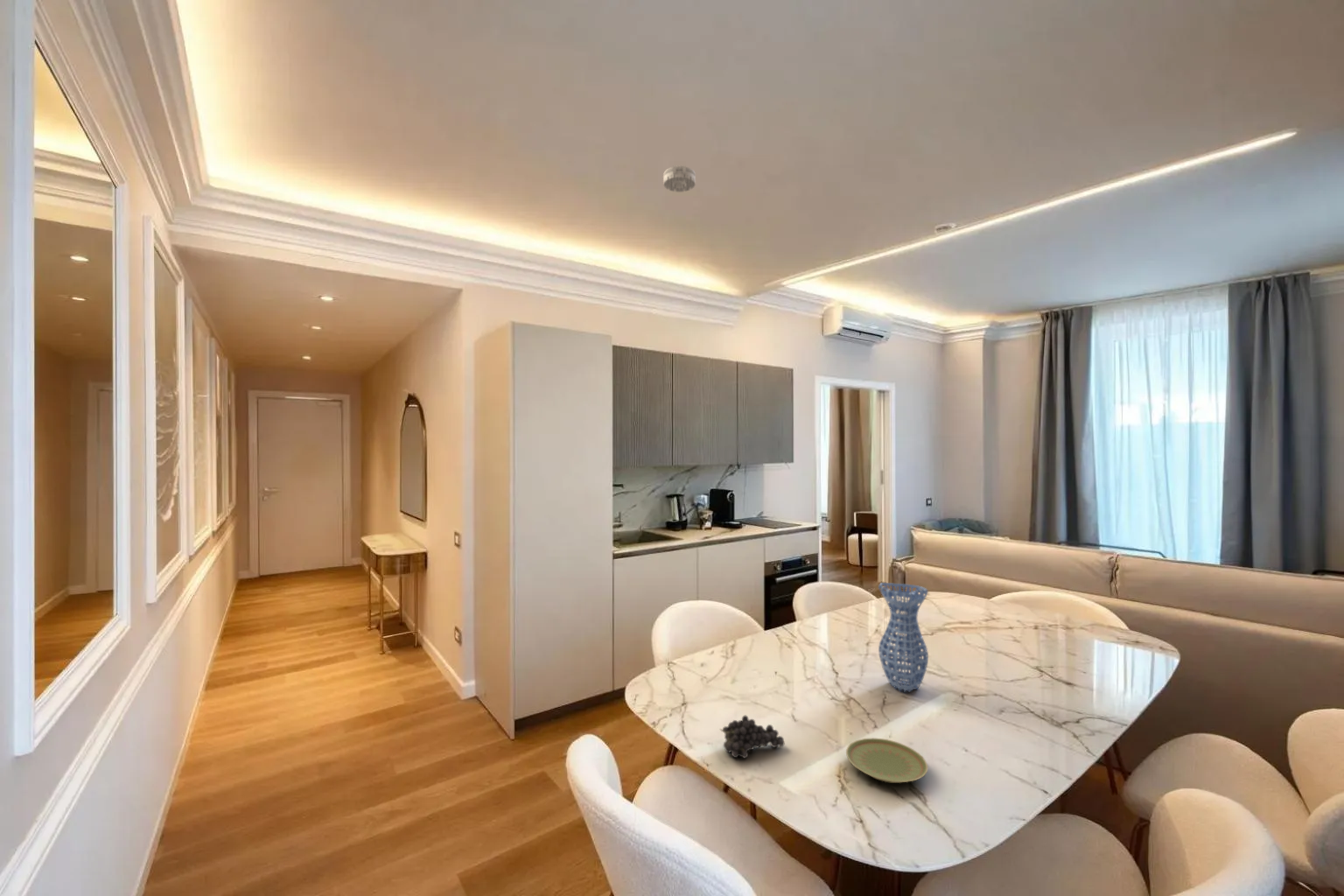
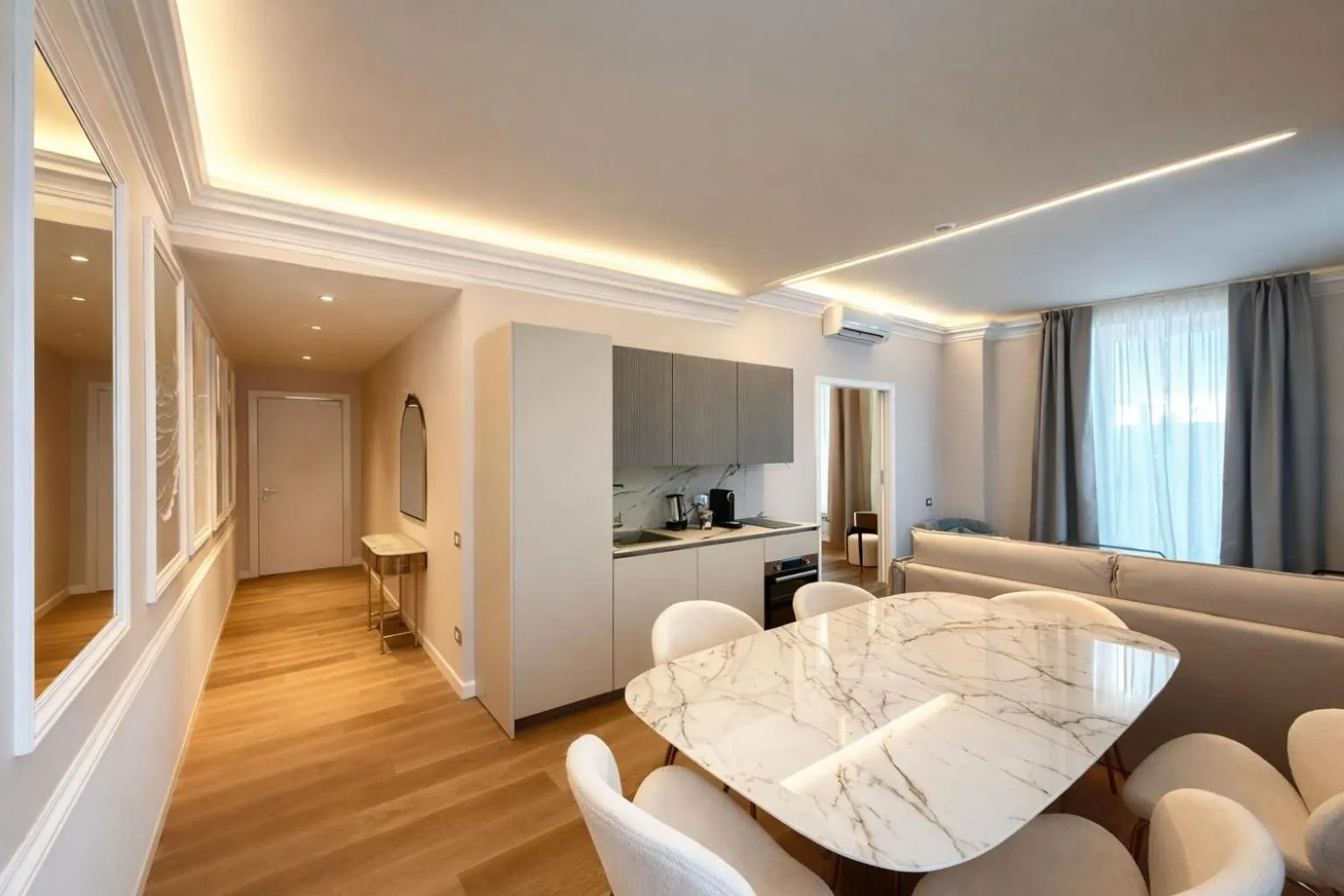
- vase [878,582,929,693]
- smoke detector [662,165,697,193]
- fruit [719,715,786,759]
- plate [845,738,928,784]
